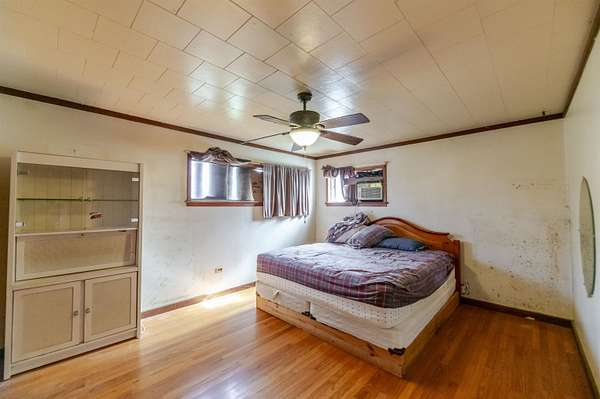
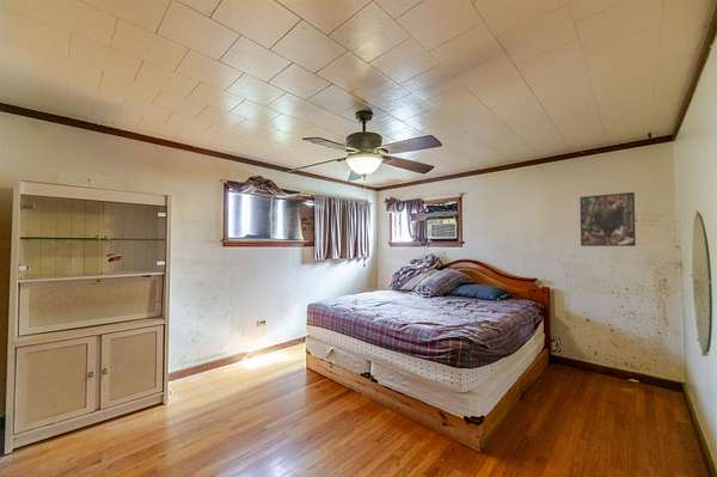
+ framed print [580,191,637,247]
